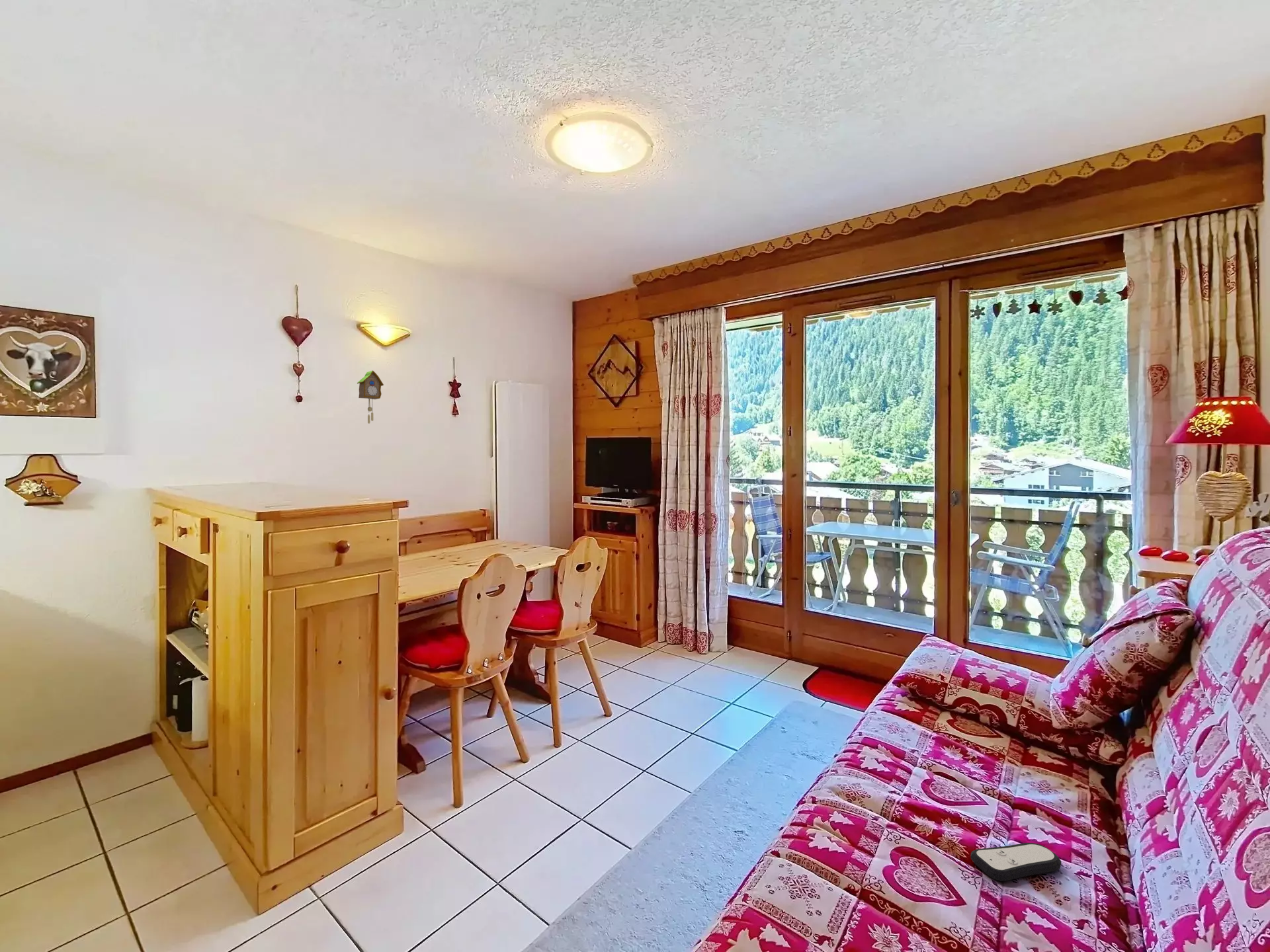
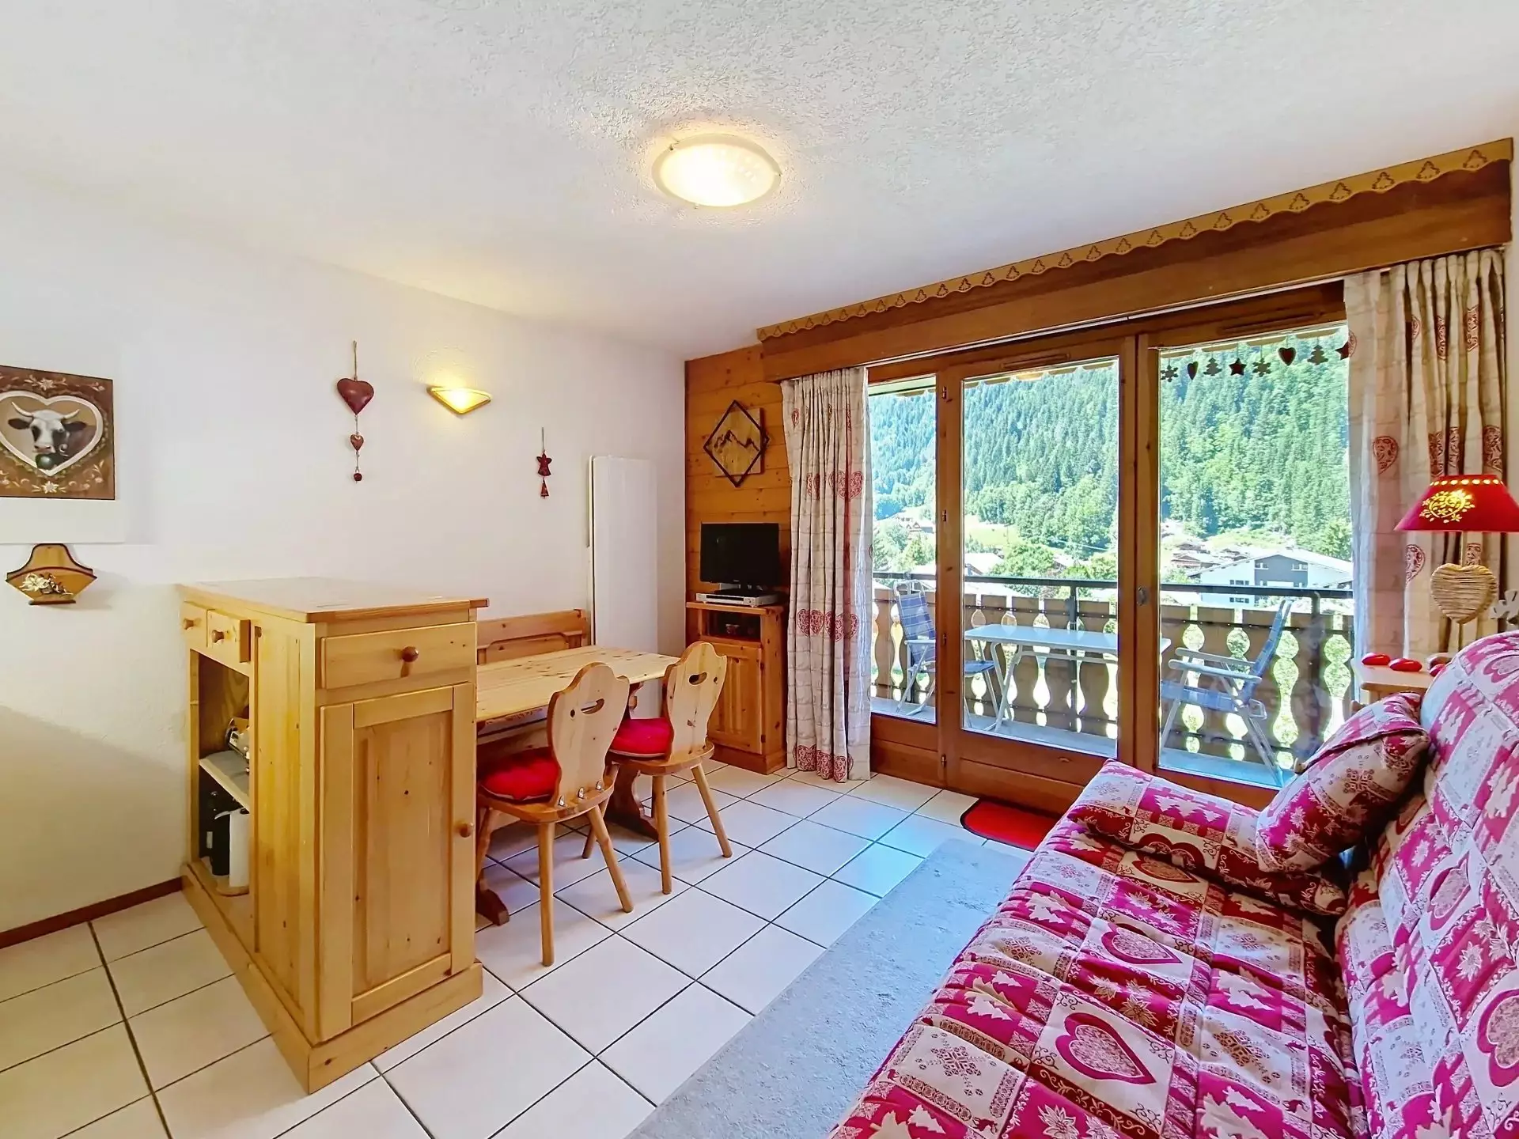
- remote control [970,842,1062,882]
- cuckoo clock [357,370,384,424]
